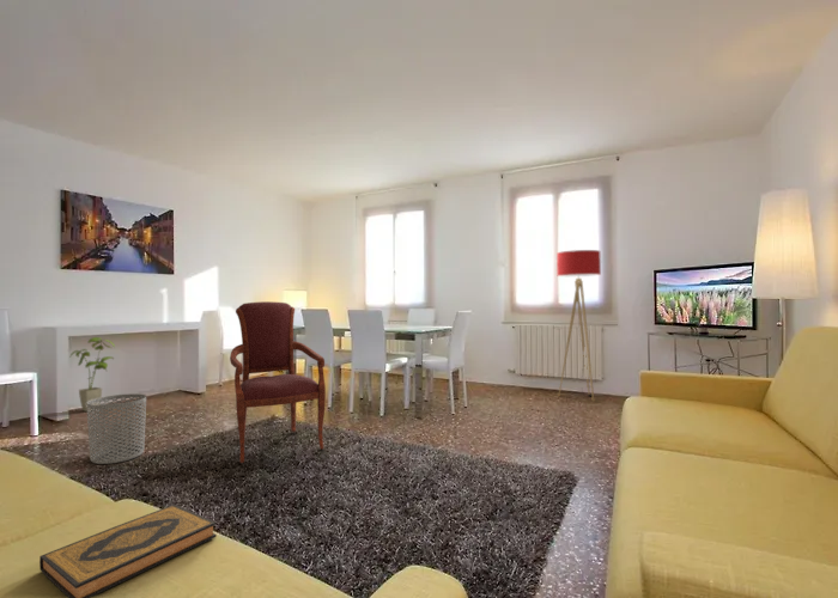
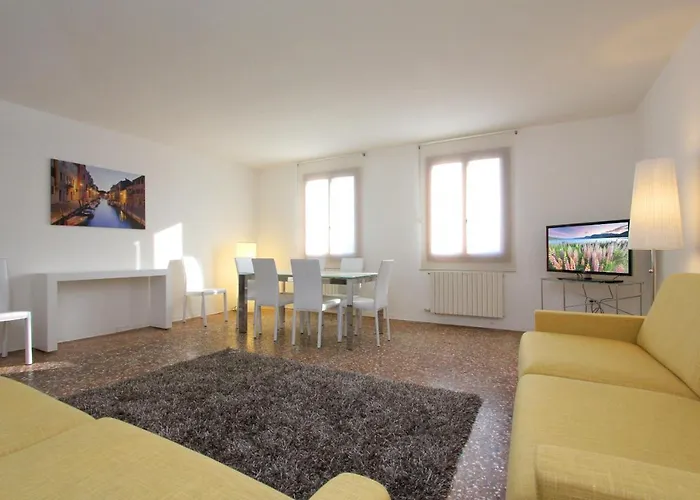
- house plant [69,336,116,413]
- armchair [229,300,327,464]
- hardback book [38,504,218,598]
- floor lamp [555,249,602,403]
- waste bin [86,392,147,465]
